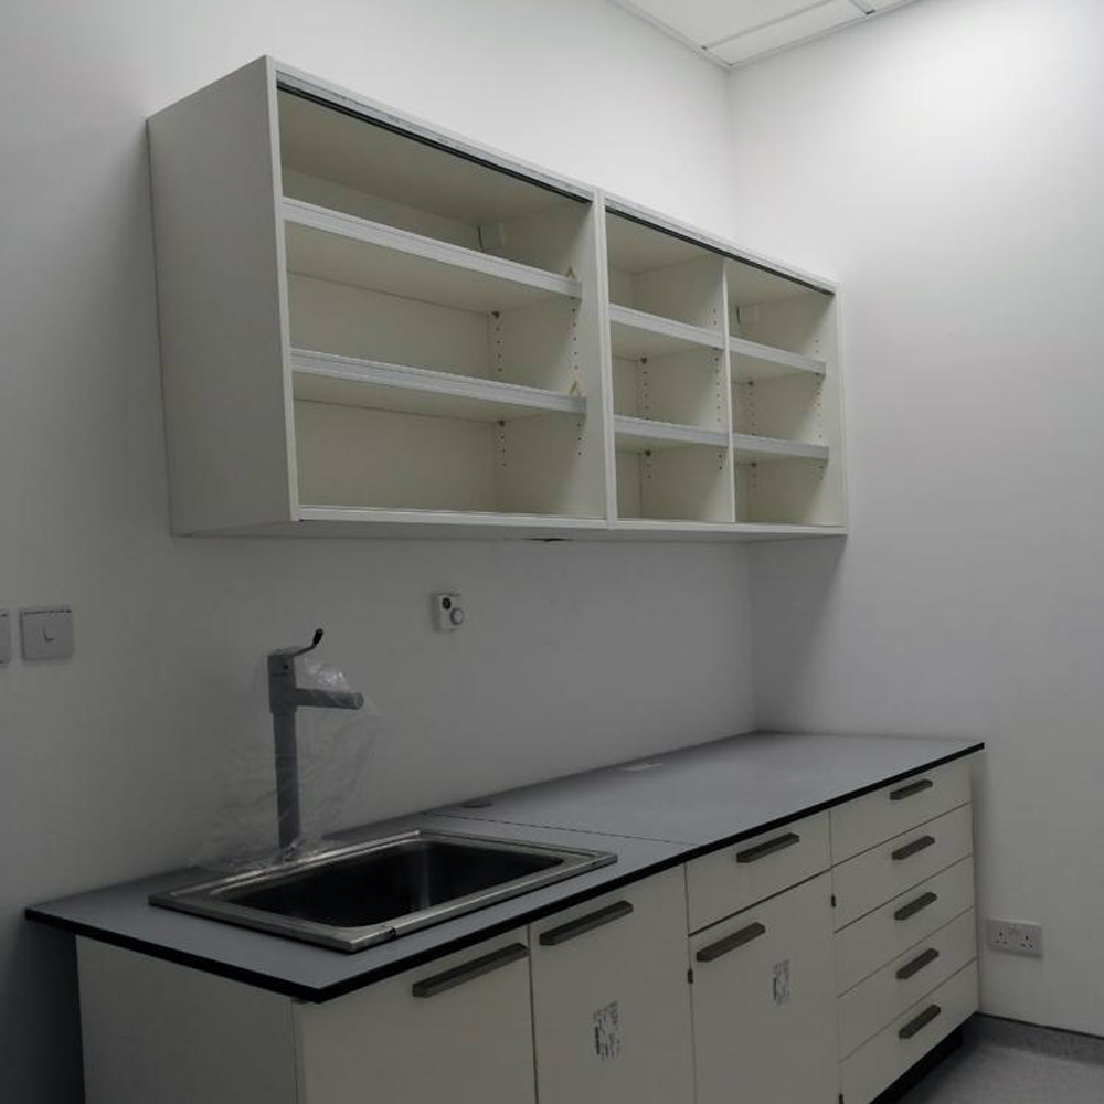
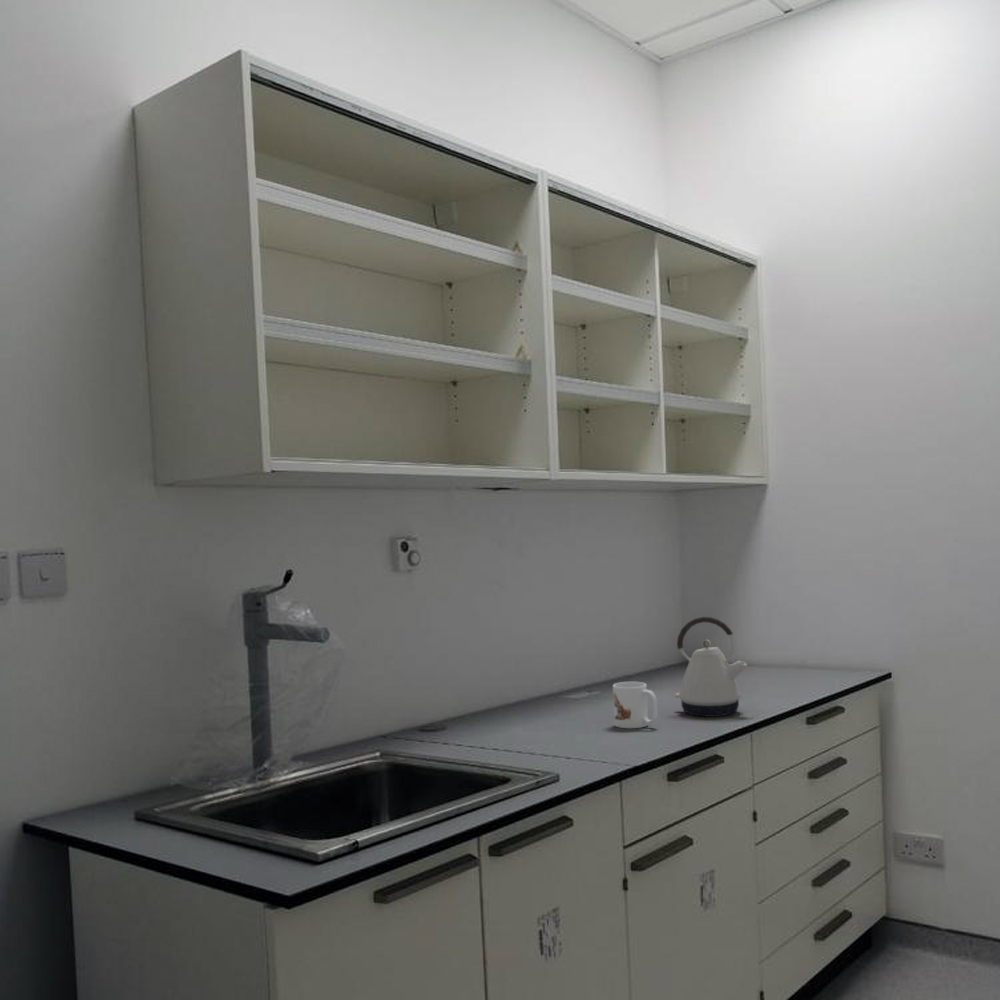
+ mug [612,681,659,729]
+ kettle [674,616,748,718]
